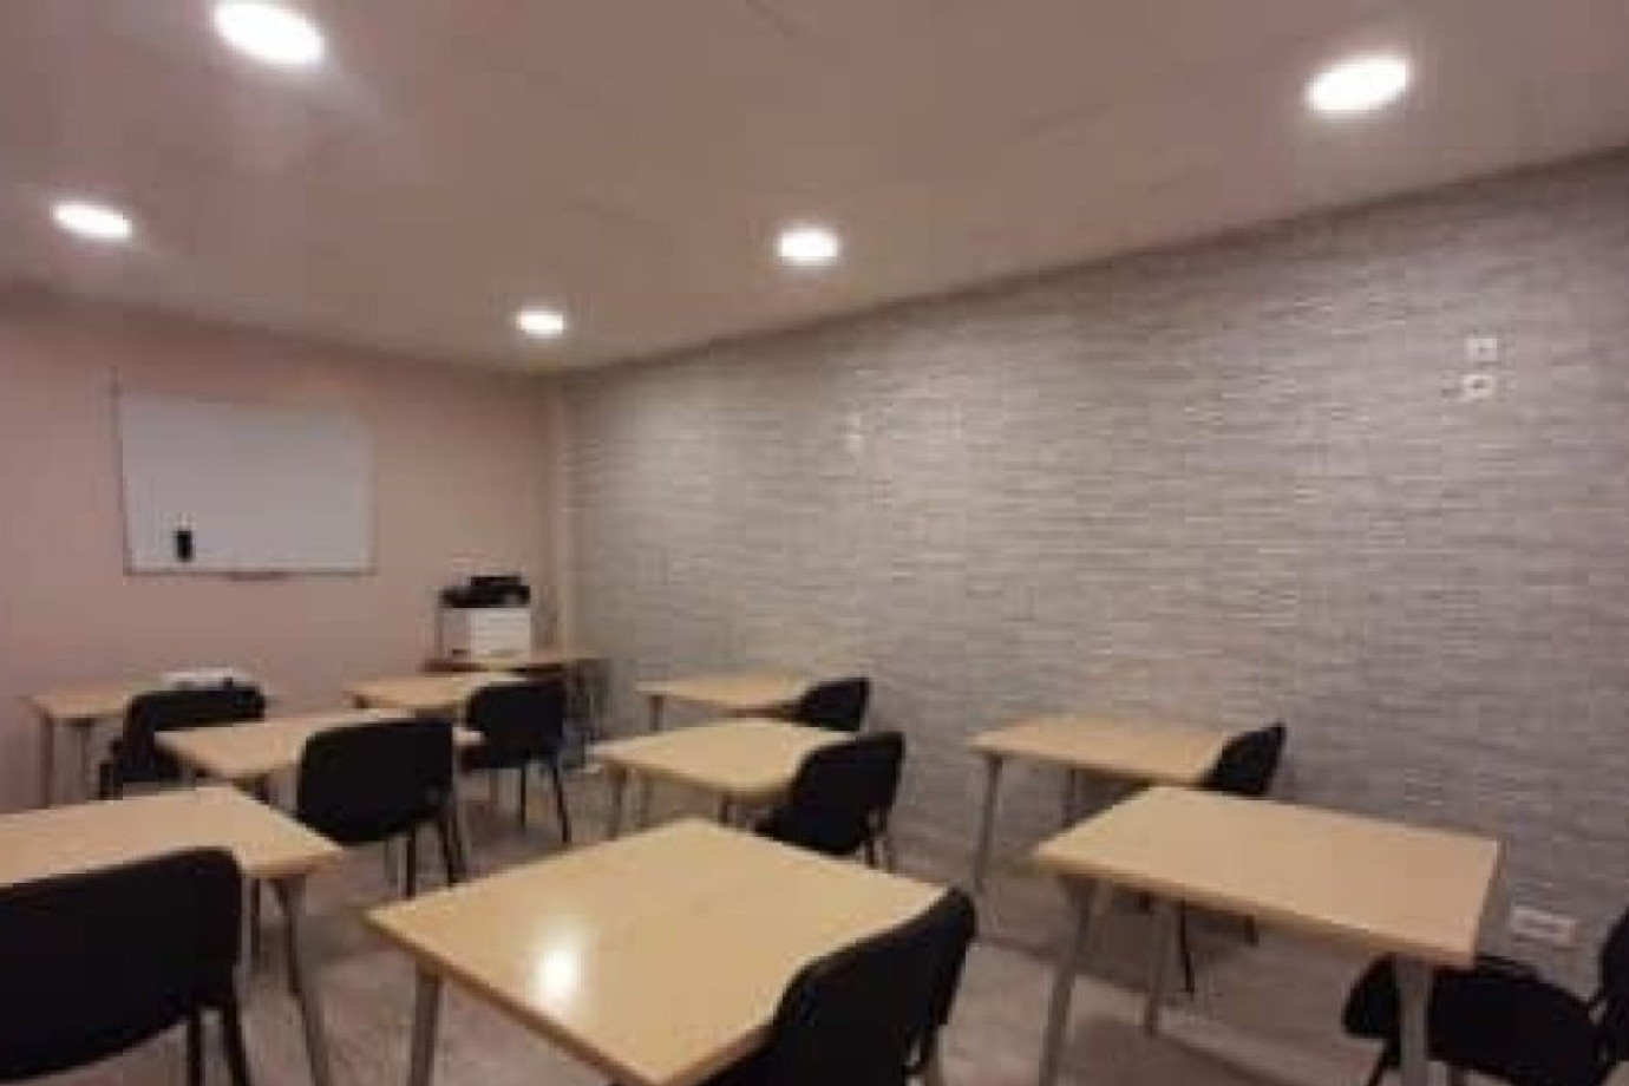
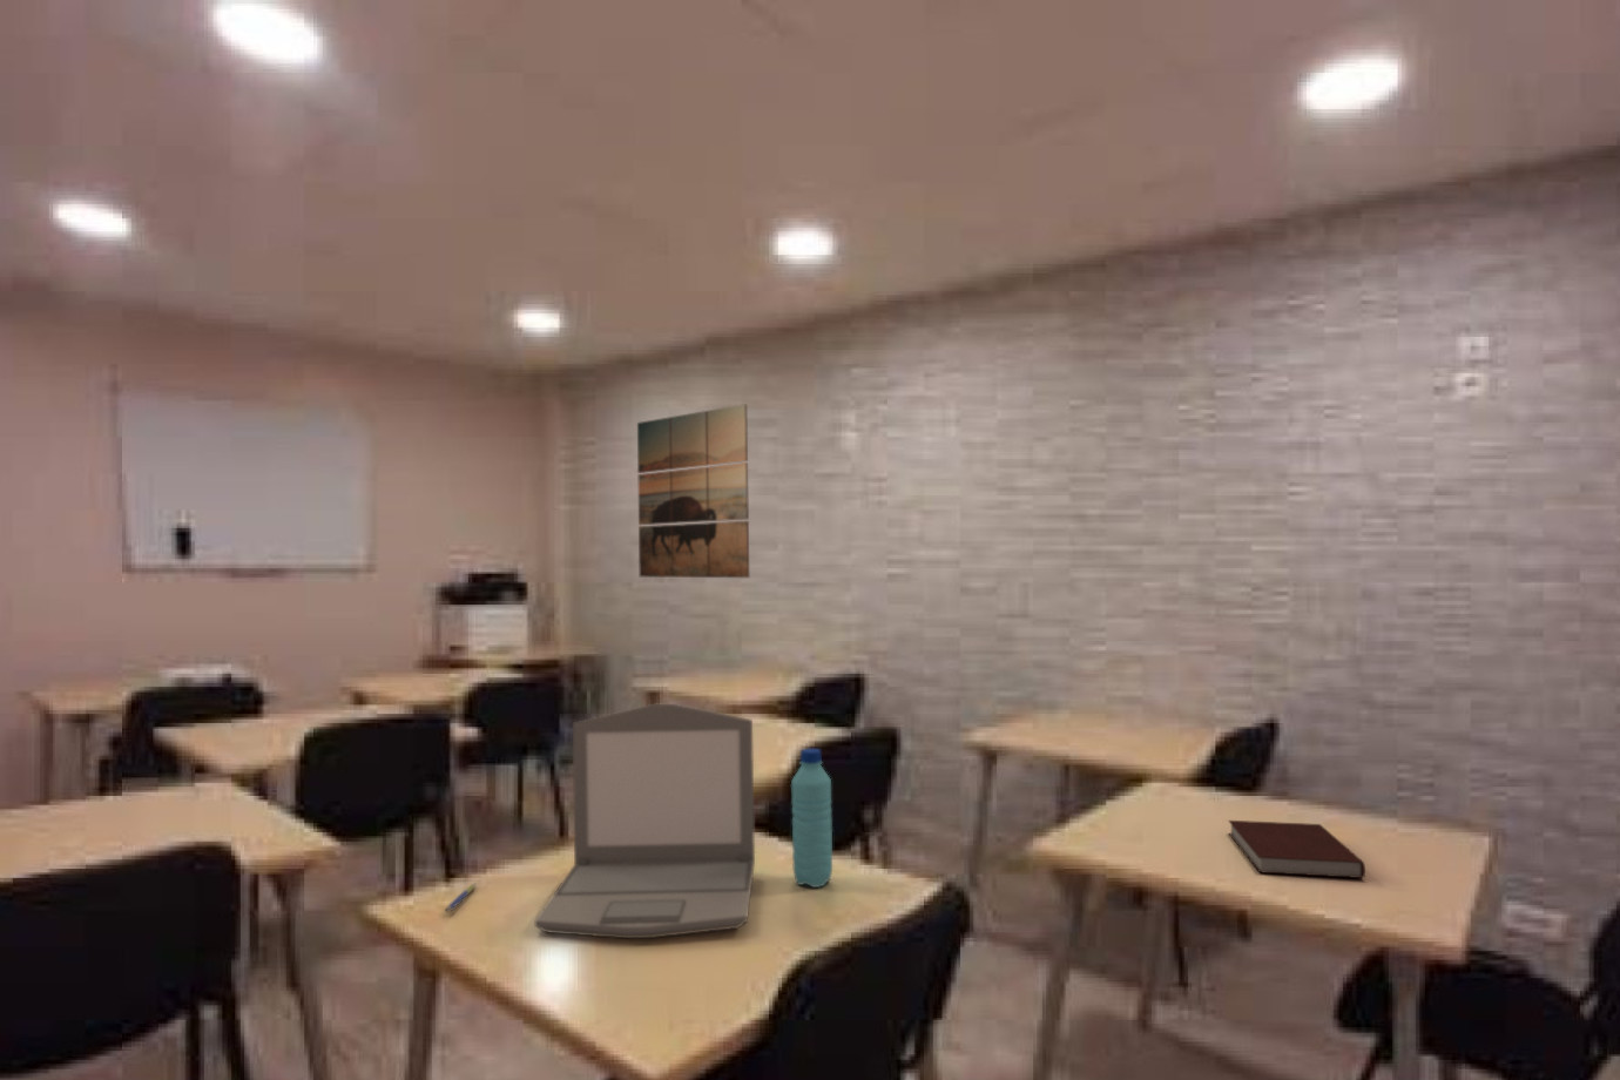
+ water bottle [790,747,833,888]
+ pen [444,881,477,914]
+ notebook [1227,820,1367,879]
+ wall art [636,403,750,579]
+ laptop [533,703,756,939]
